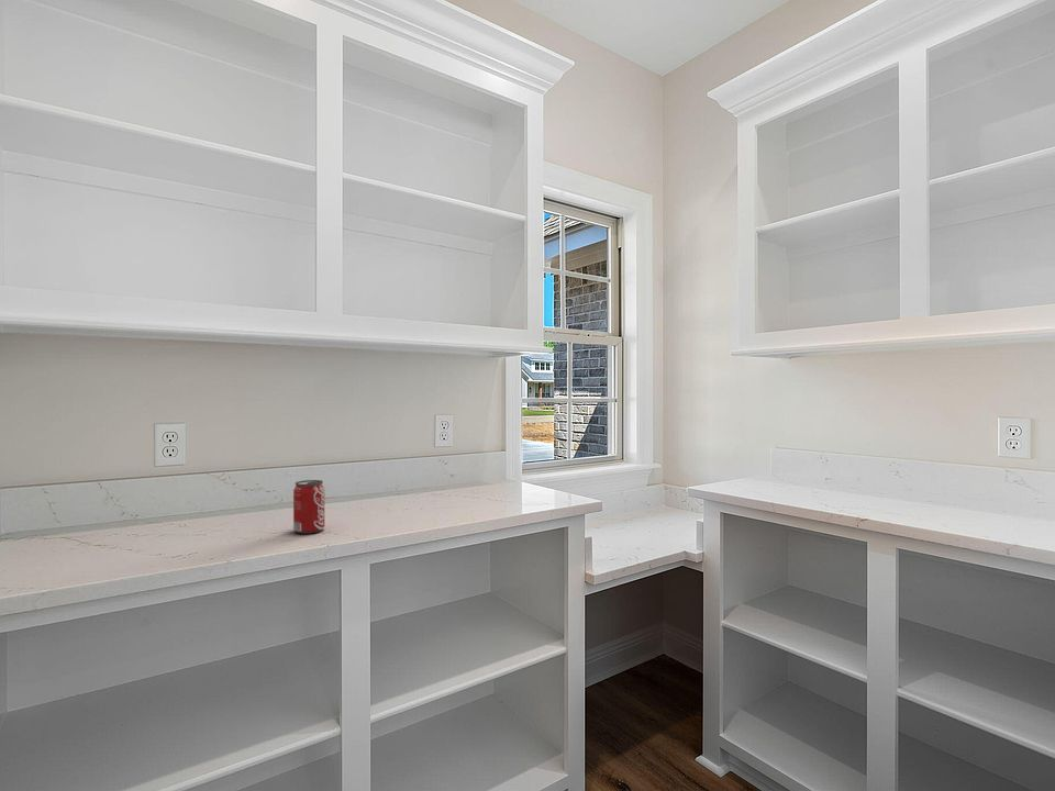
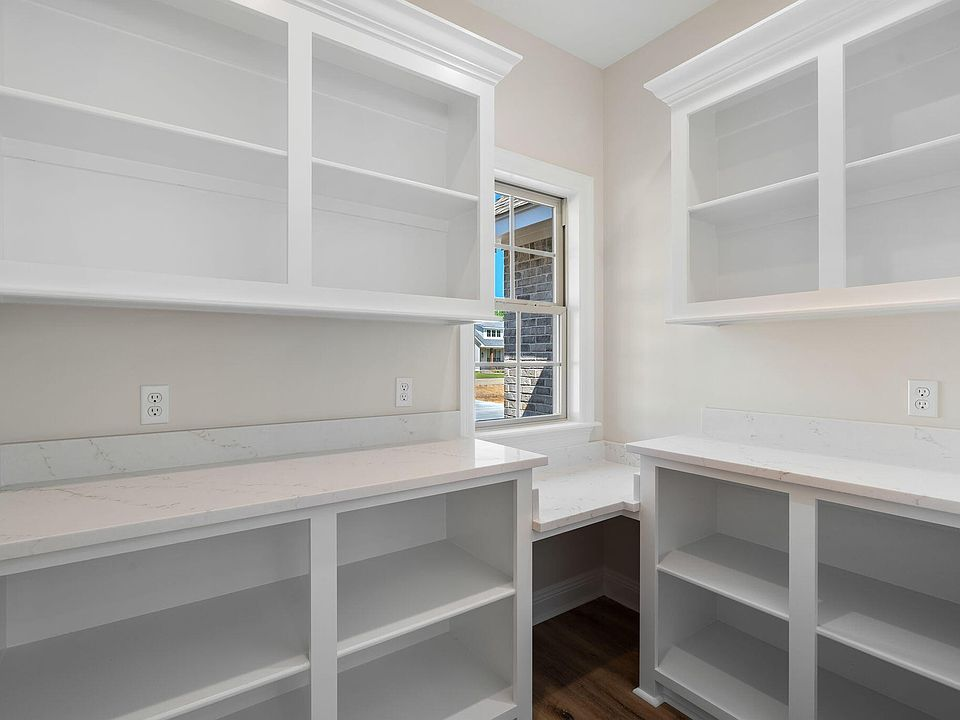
- beverage can [292,479,325,535]
